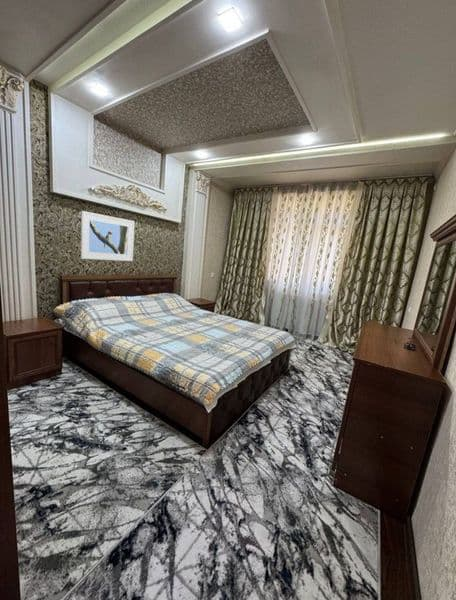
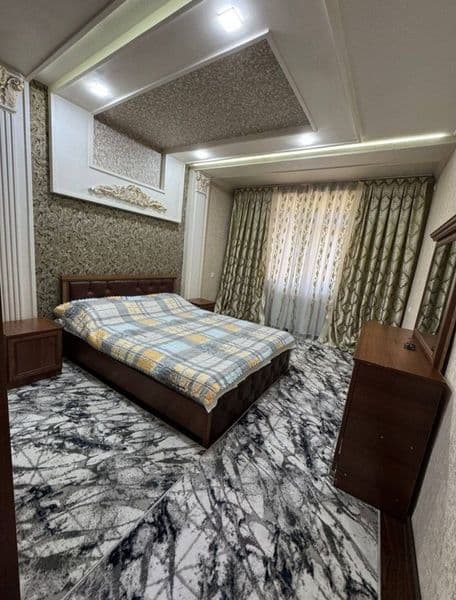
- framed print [80,210,136,262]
